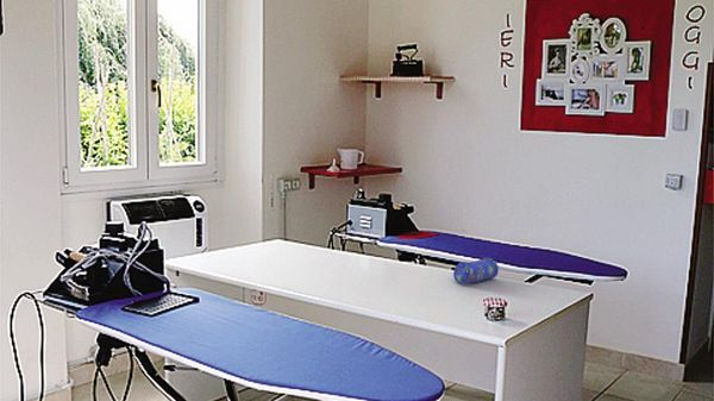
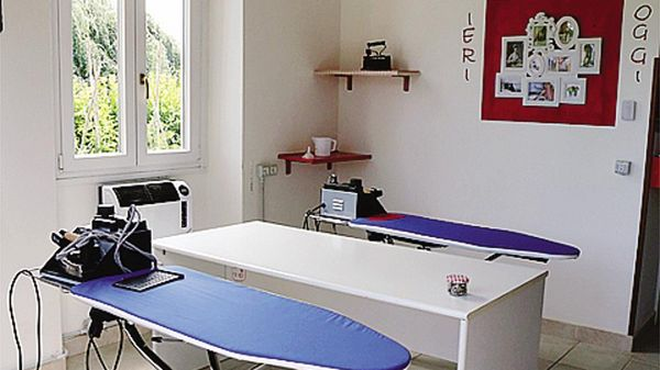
- pencil case [452,256,500,286]
